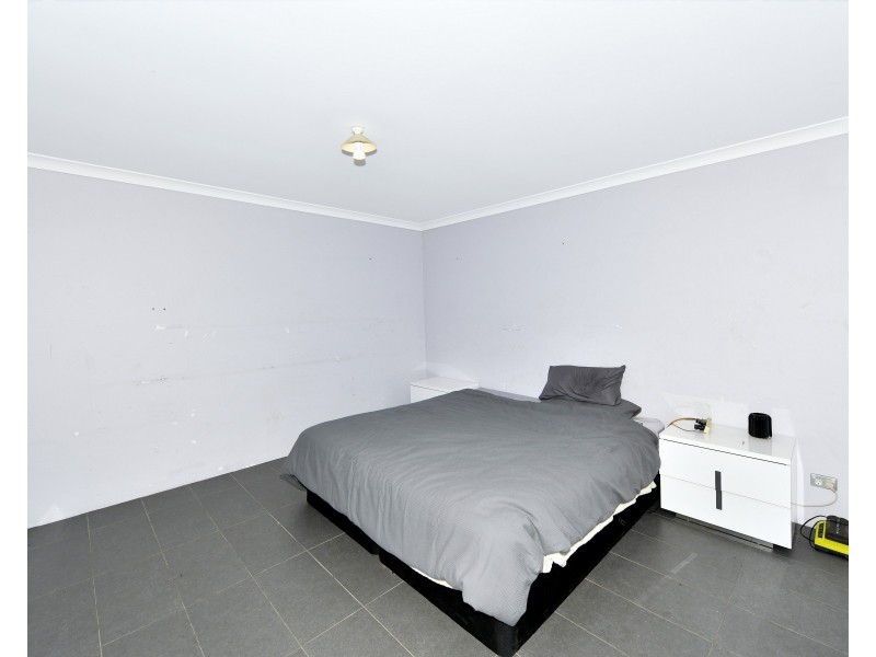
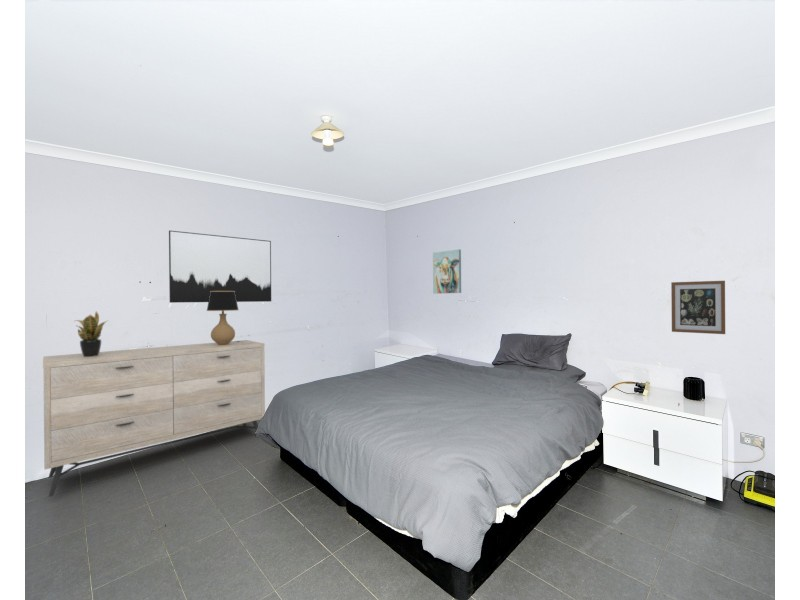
+ table lamp [205,291,251,345]
+ potted plant [75,311,108,357]
+ dresser [42,339,266,498]
+ wall art [168,229,272,304]
+ wall art [670,280,726,335]
+ wall art [432,248,462,295]
